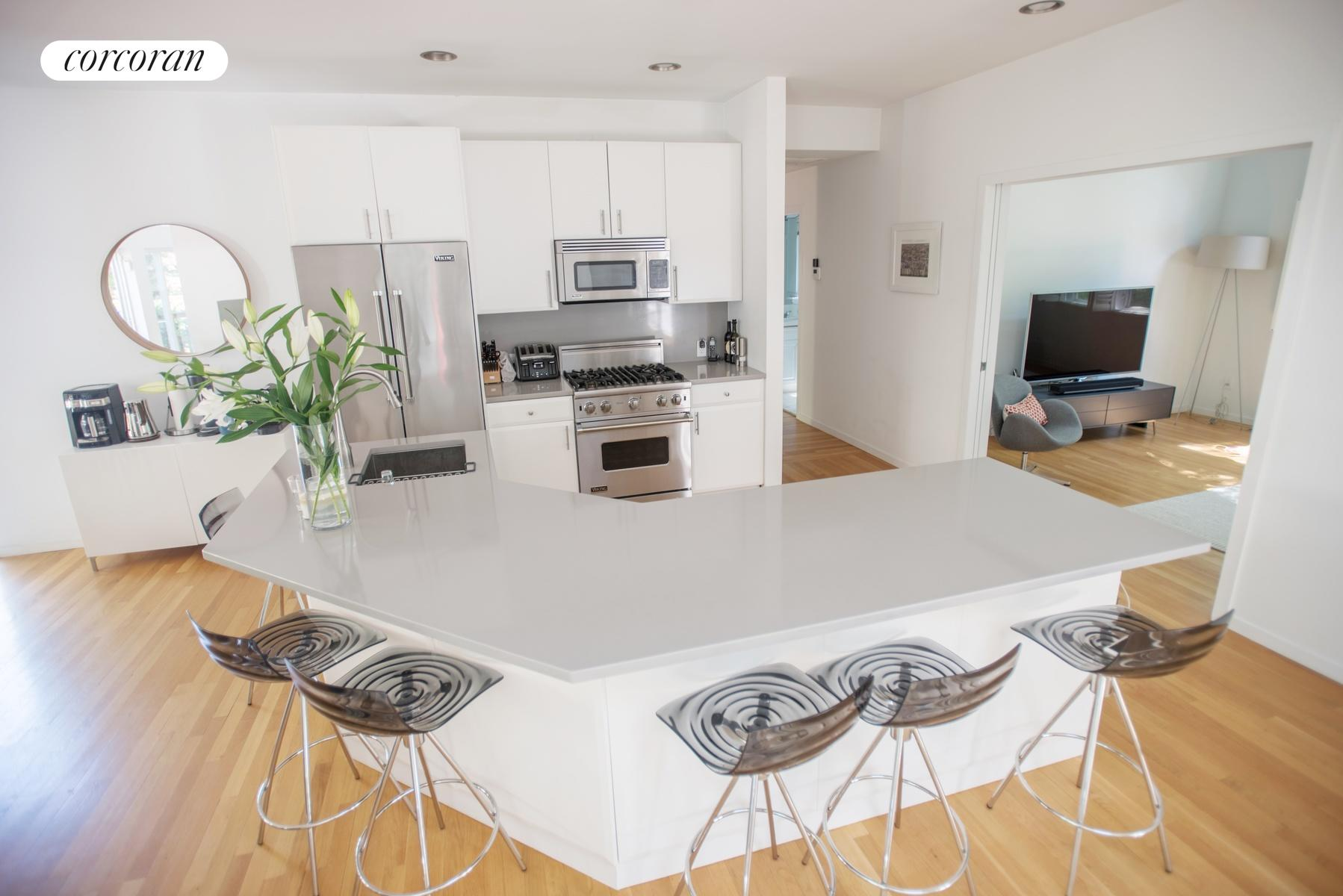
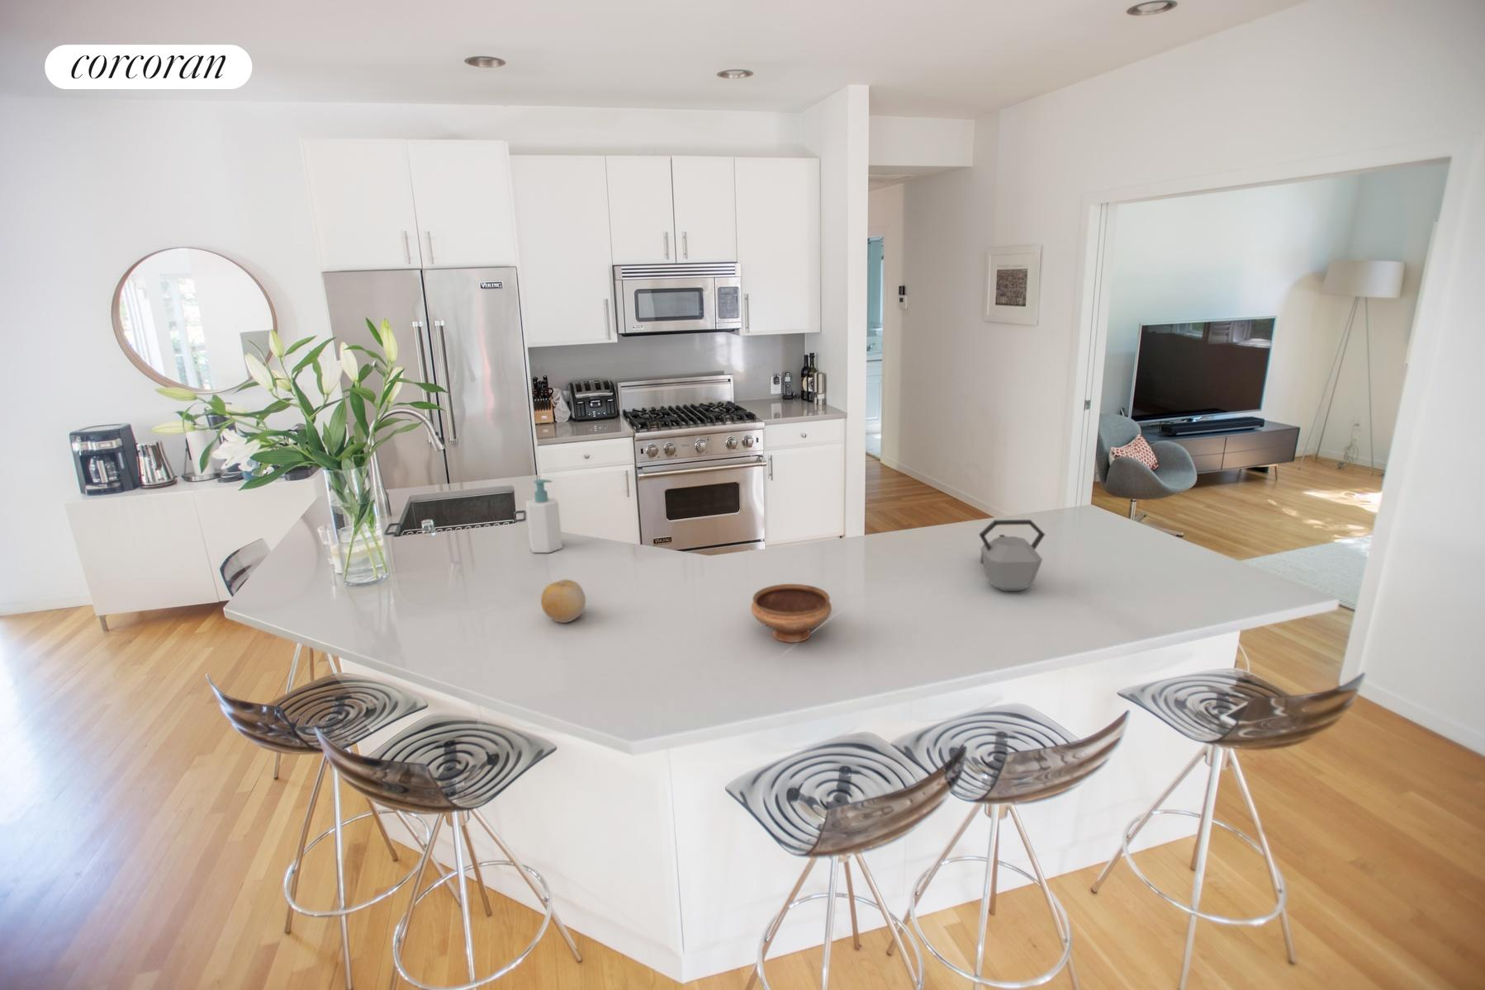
+ fruit [540,578,586,623]
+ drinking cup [750,583,833,643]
+ kettle [977,519,1046,591]
+ soap bottle [525,478,563,554]
